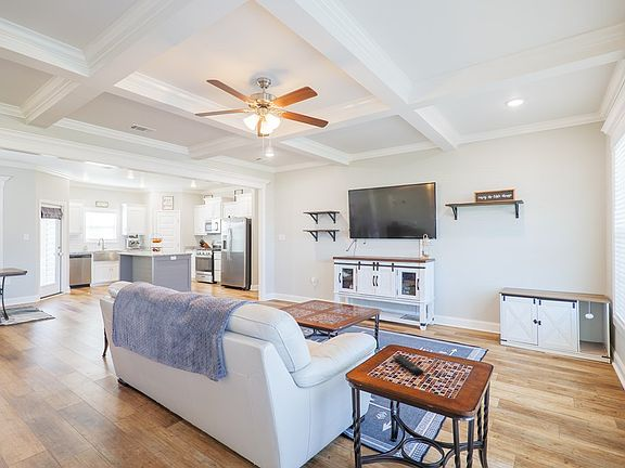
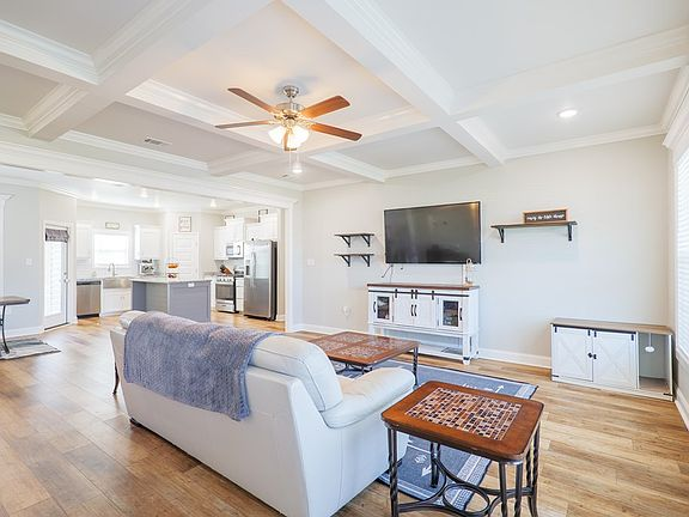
- remote control [392,354,425,376]
